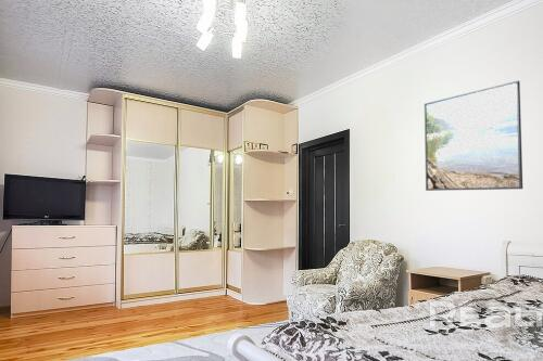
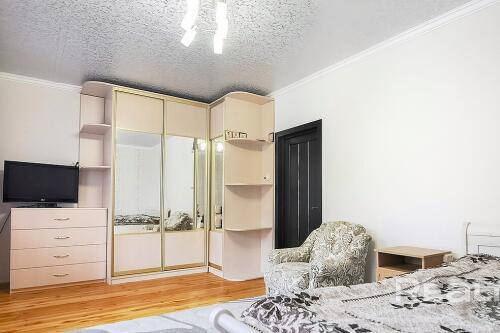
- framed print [424,80,523,192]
